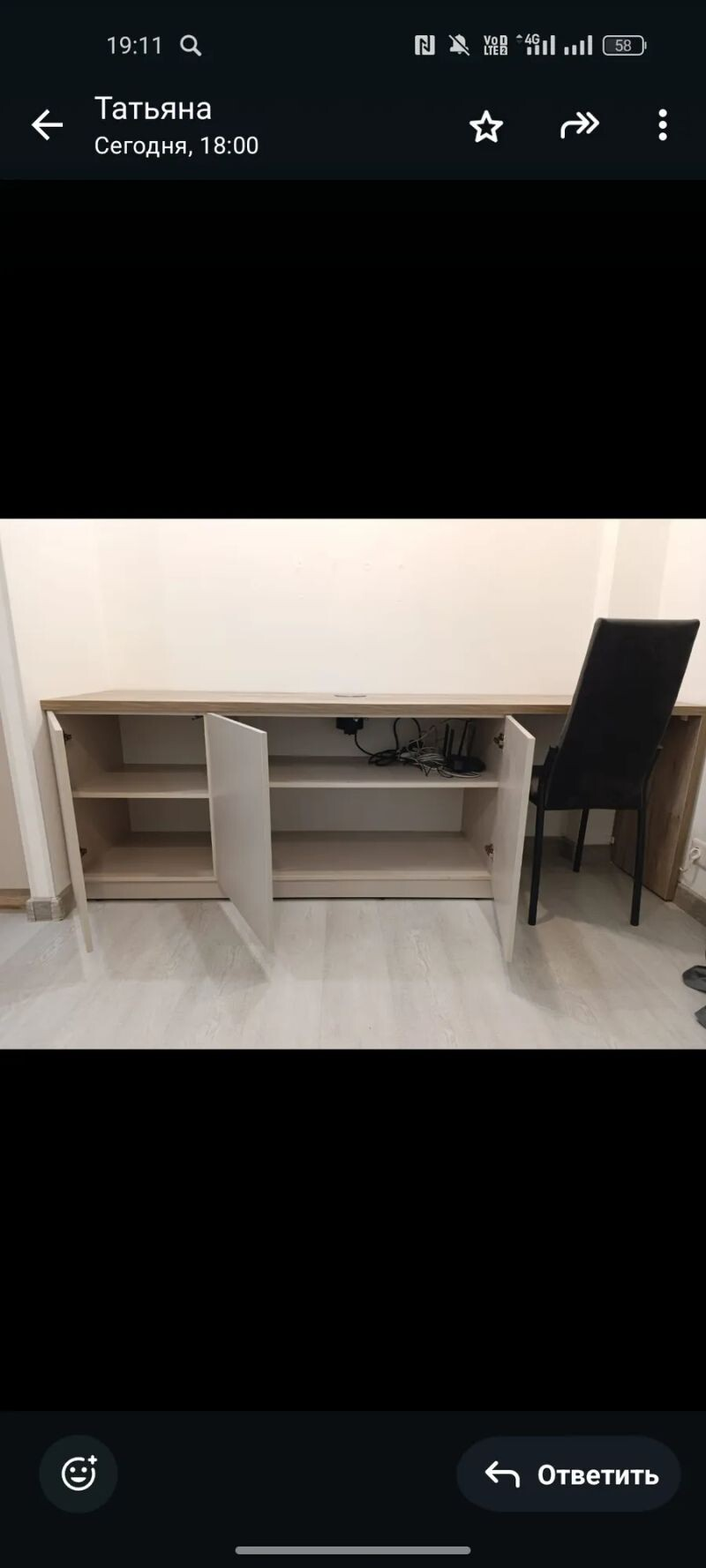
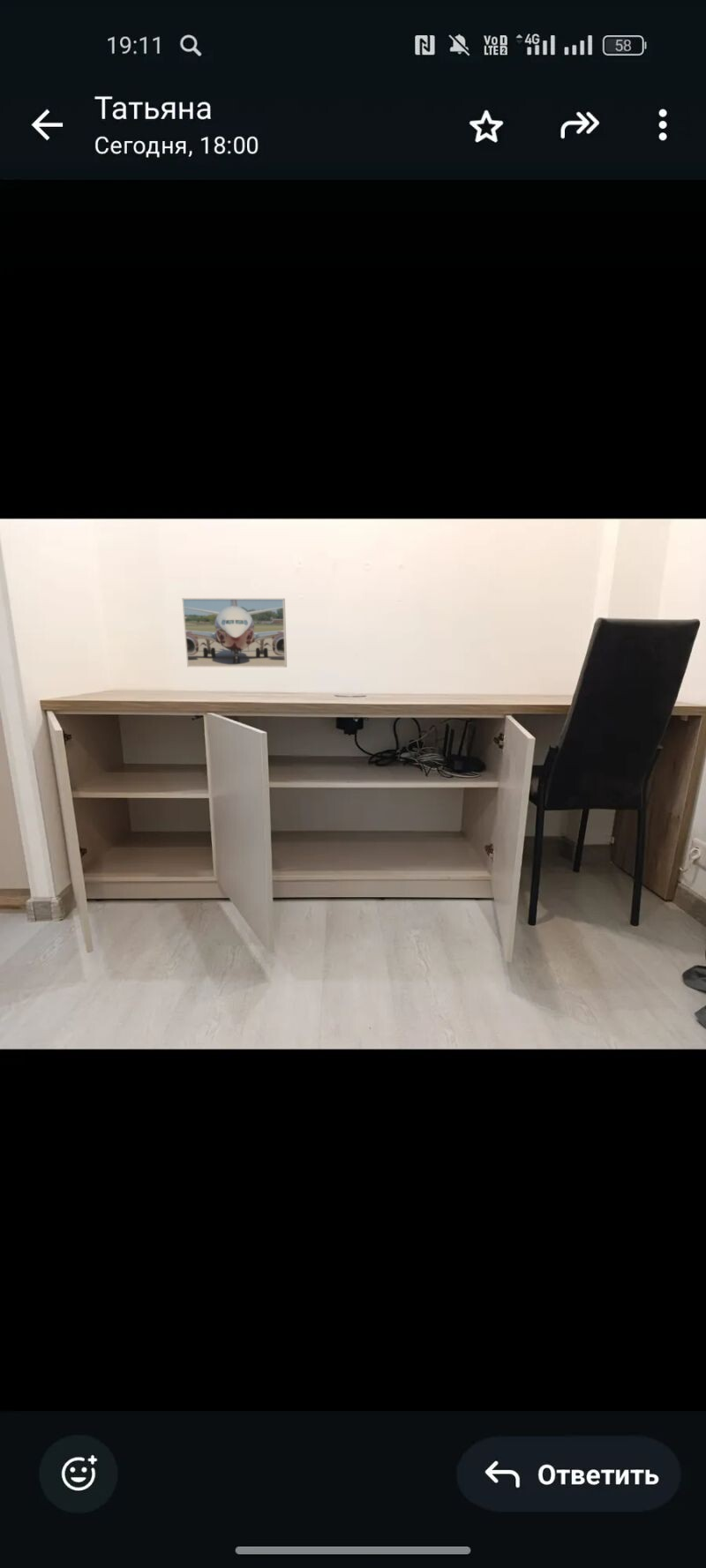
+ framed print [181,597,288,668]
